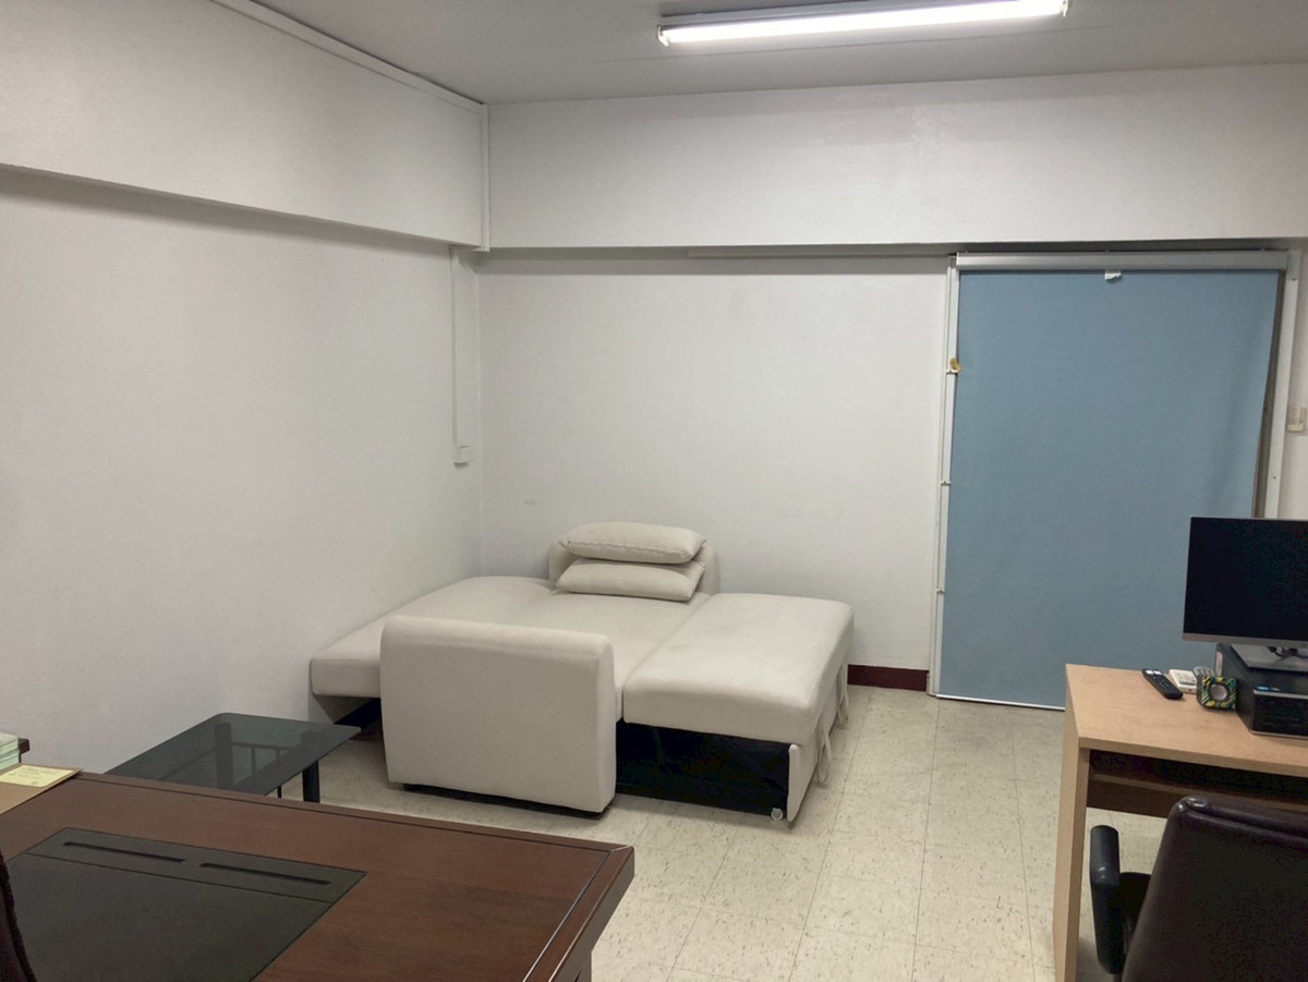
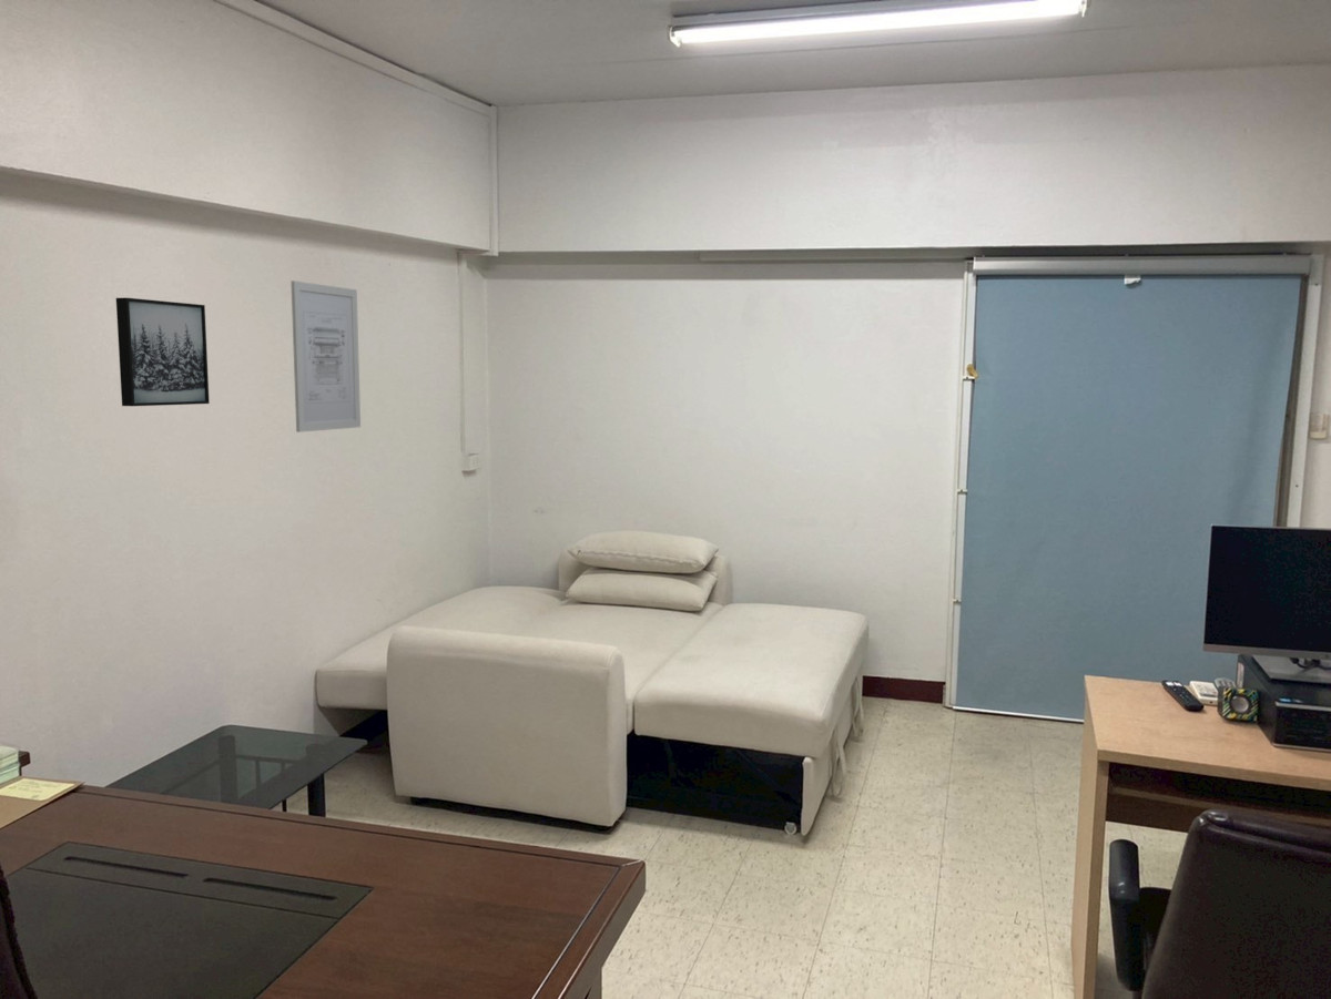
+ wall art [115,297,211,407]
+ wall art [289,279,362,434]
